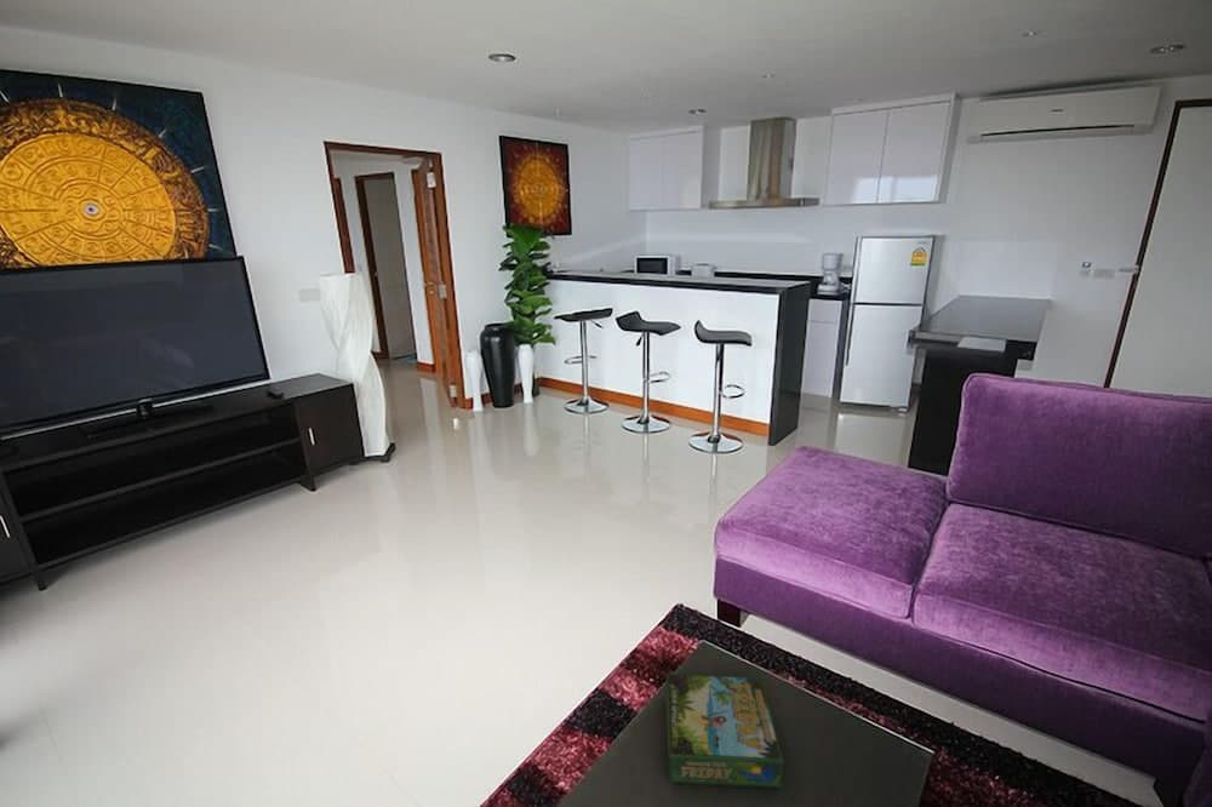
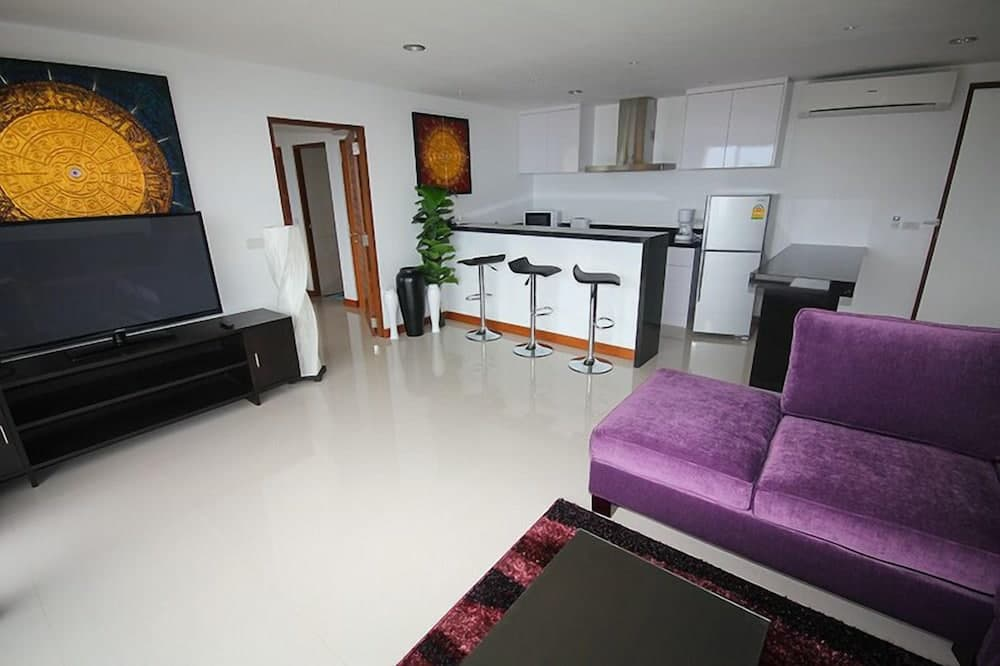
- board game [664,672,785,790]
